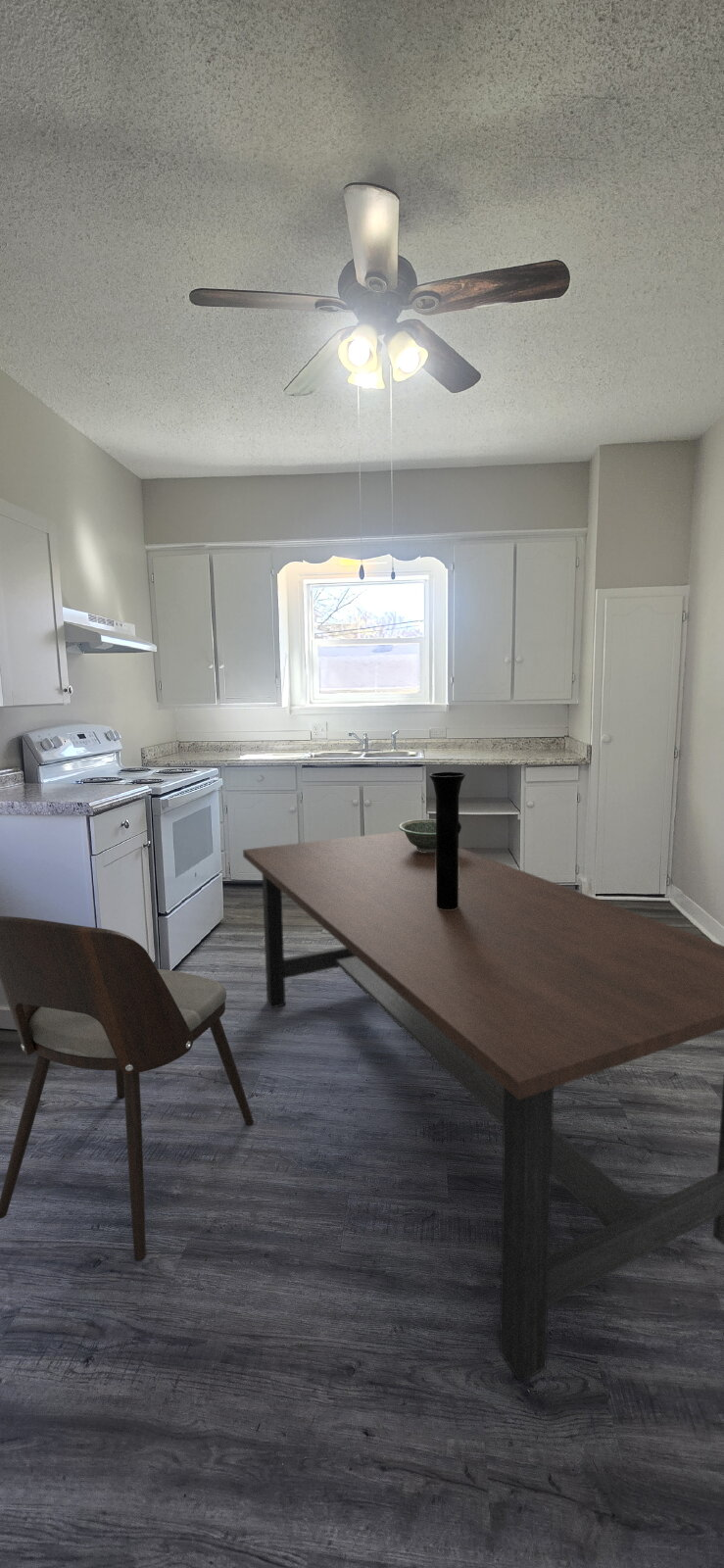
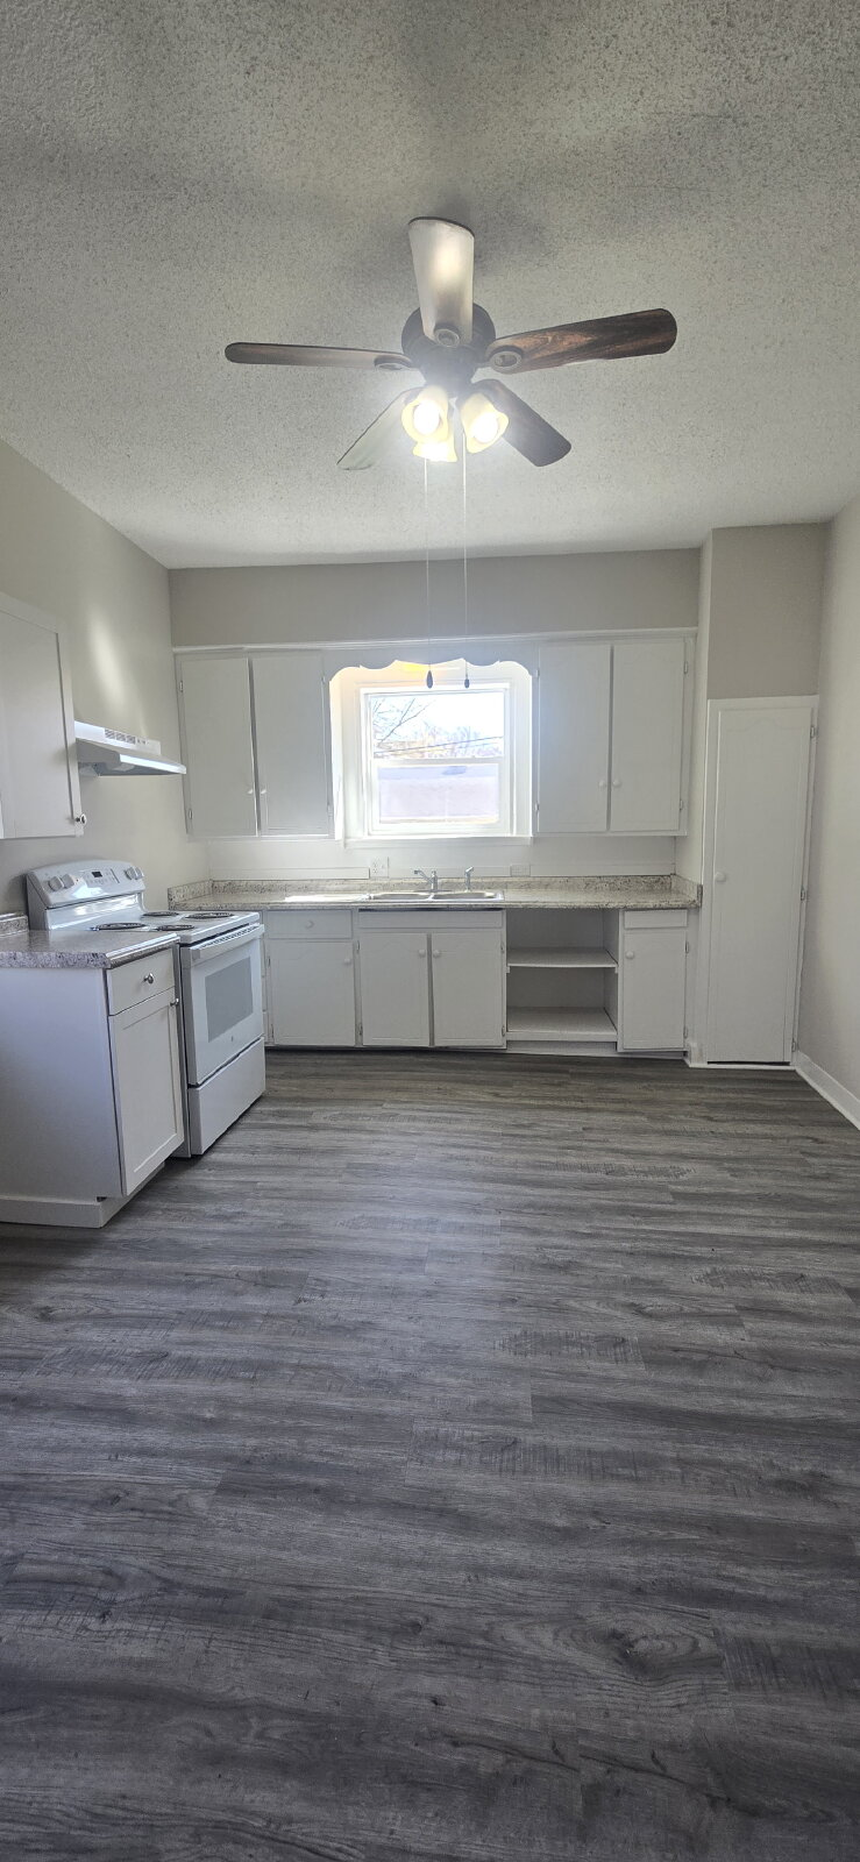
- dining chair [0,915,255,1261]
- dining table [242,830,724,1383]
- vase [428,771,467,909]
- bowl [398,818,436,852]
